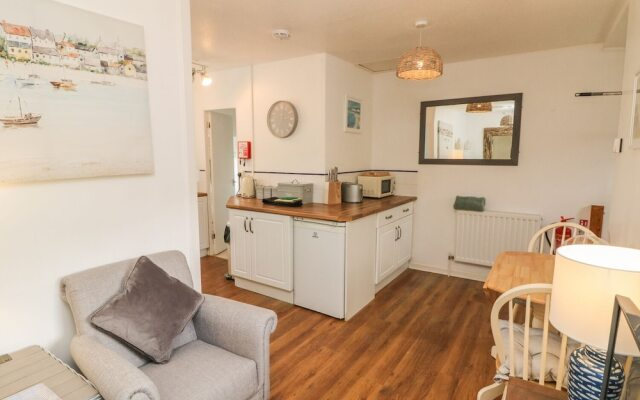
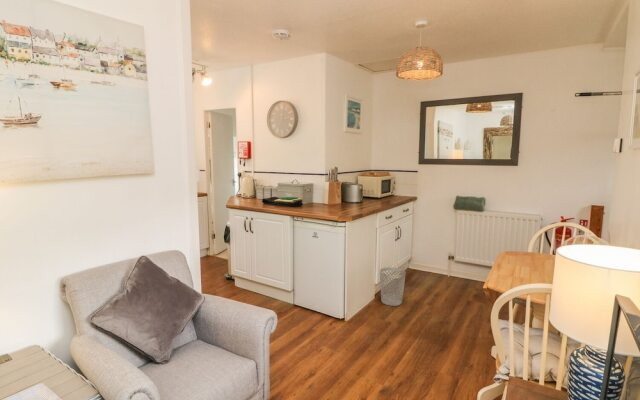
+ wastebasket [379,266,407,307]
